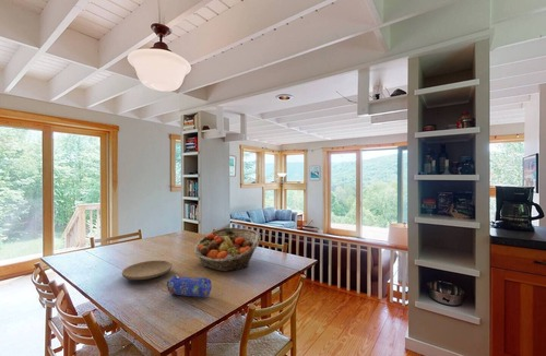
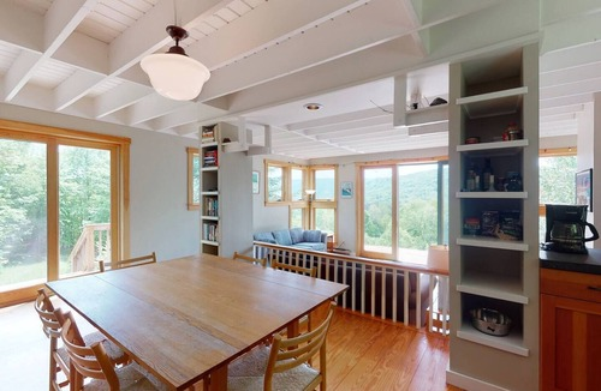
- fruit basket [193,226,262,272]
- plate [121,260,173,281]
- pencil case [165,274,212,298]
